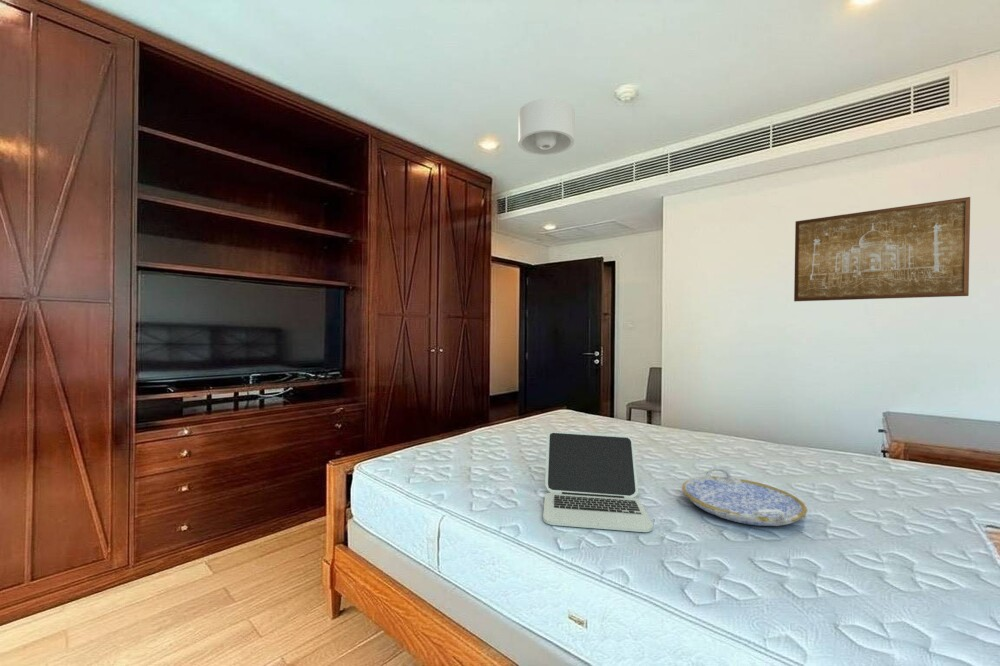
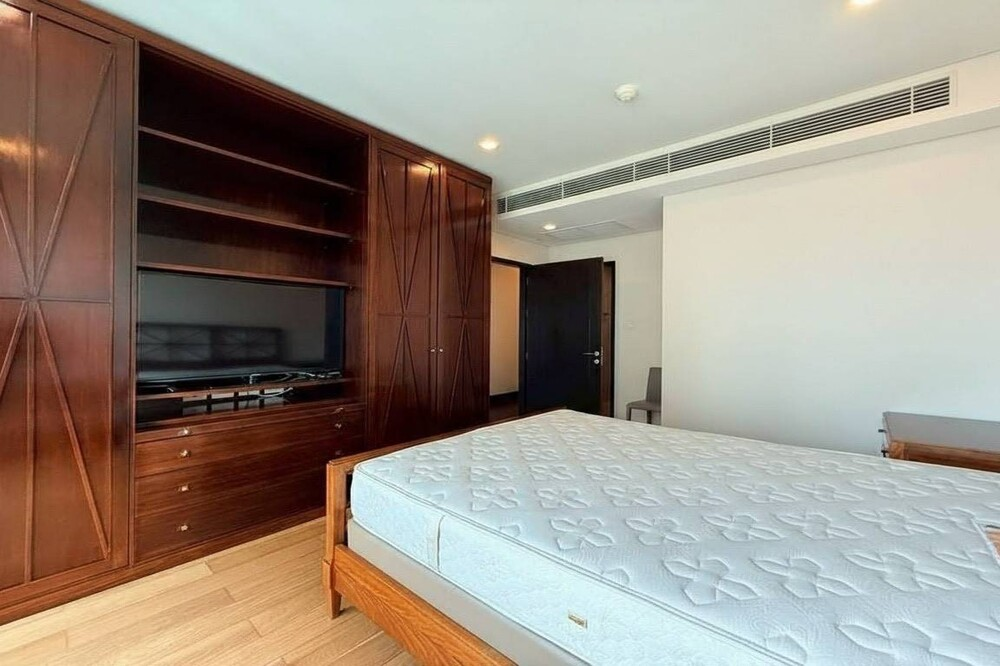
- serving tray [681,467,808,527]
- ceiling light [517,97,576,156]
- wall art [793,196,971,303]
- laptop [542,431,654,533]
